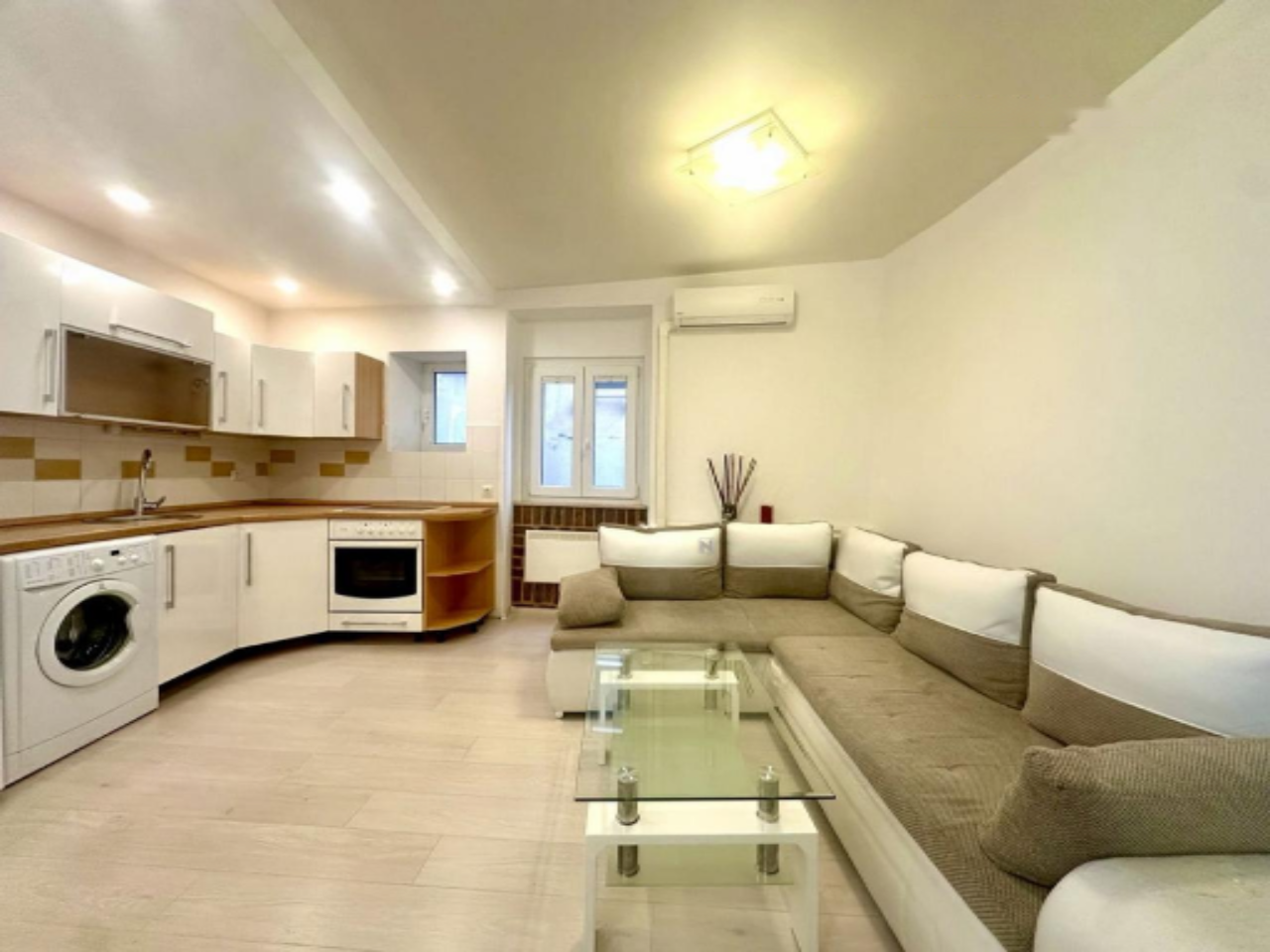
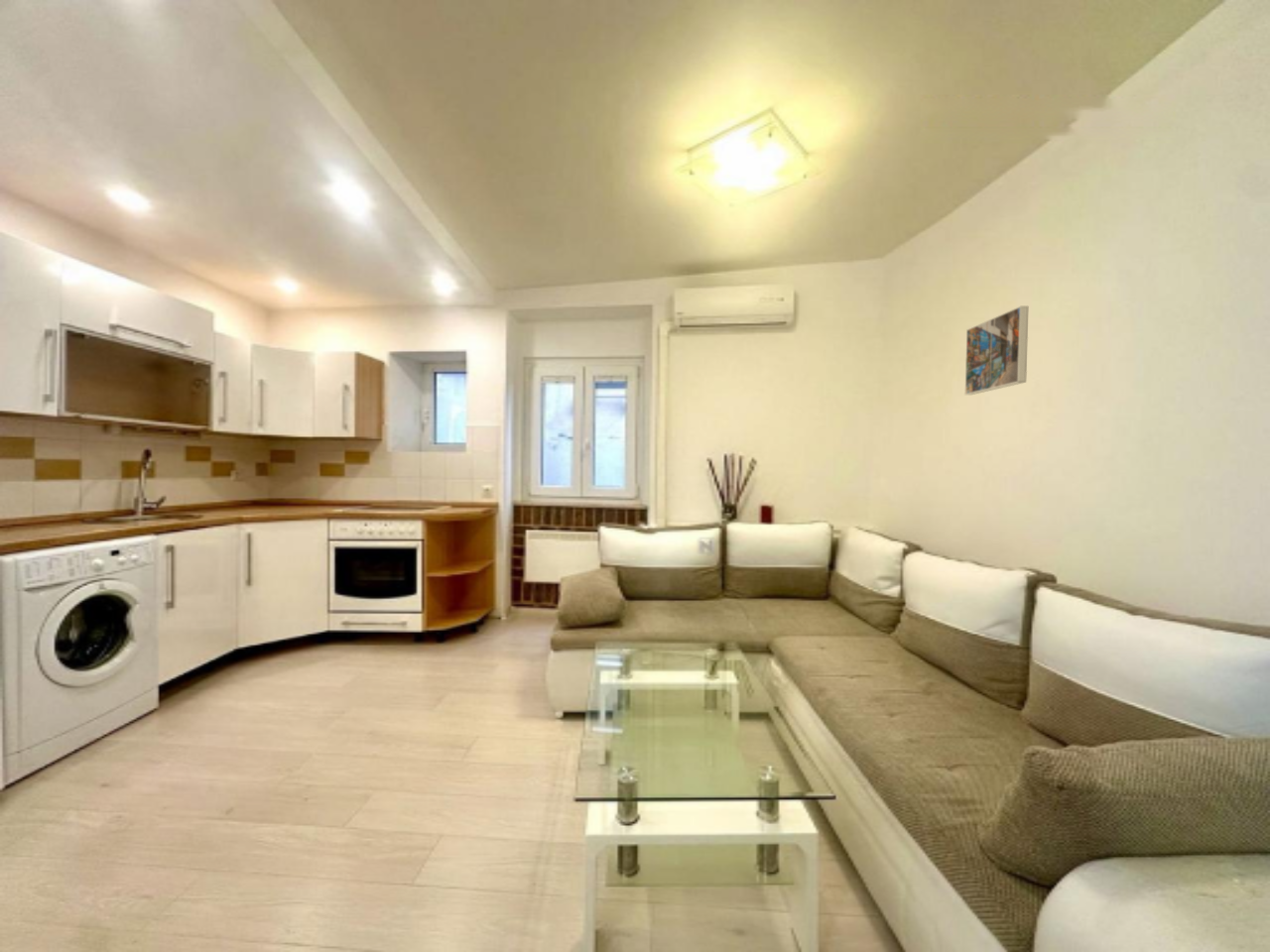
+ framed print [963,305,1029,396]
